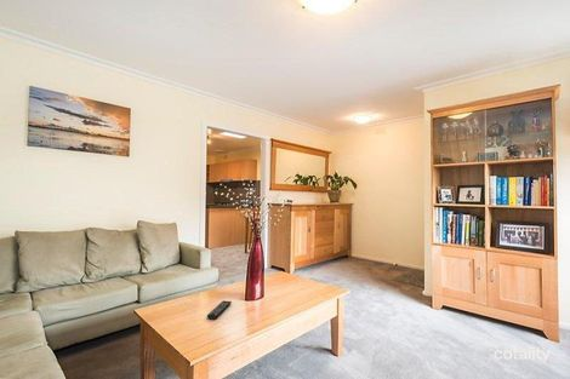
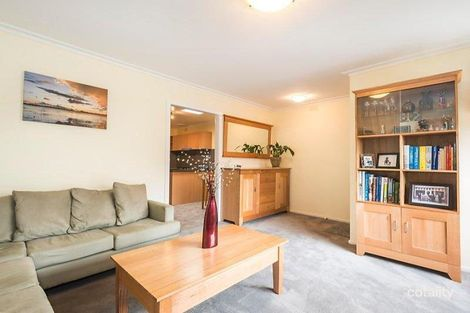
- remote control [206,299,233,321]
